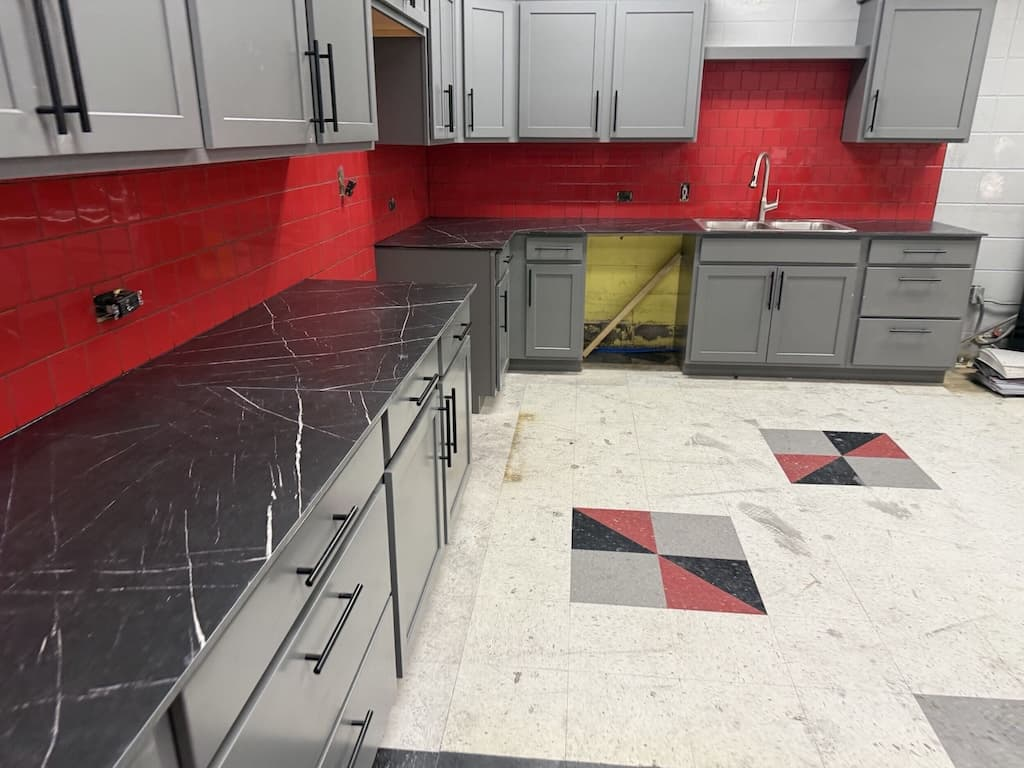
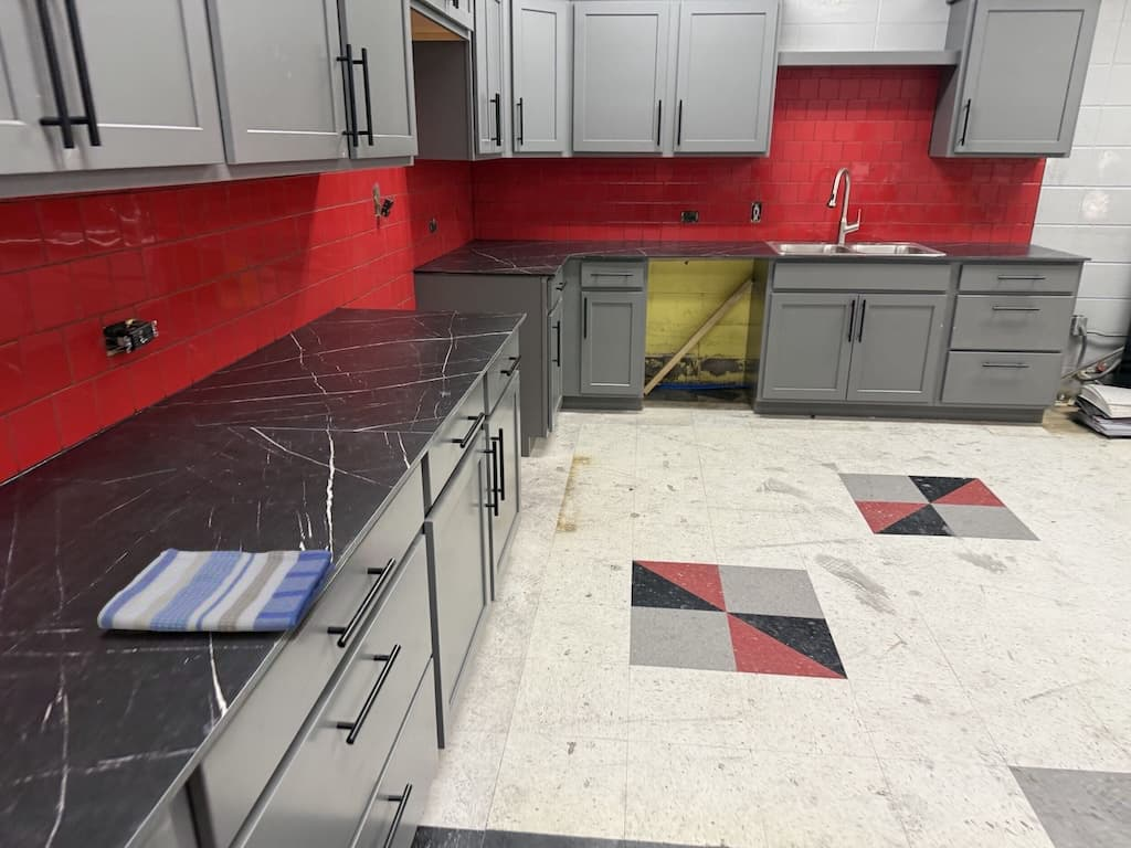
+ dish towel [96,548,337,633]
